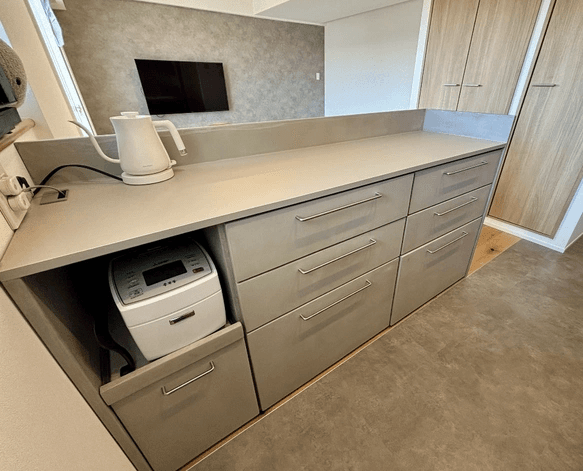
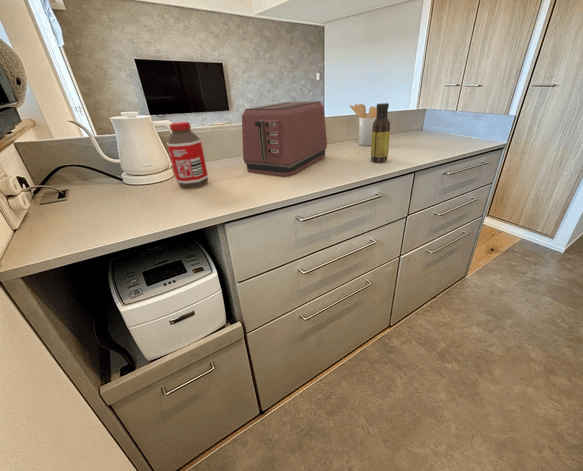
+ toaster [241,100,328,177]
+ bottle [165,121,209,190]
+ utensil holder [349,103,377,147]
+ sauce bottle [370,102,391,163]
